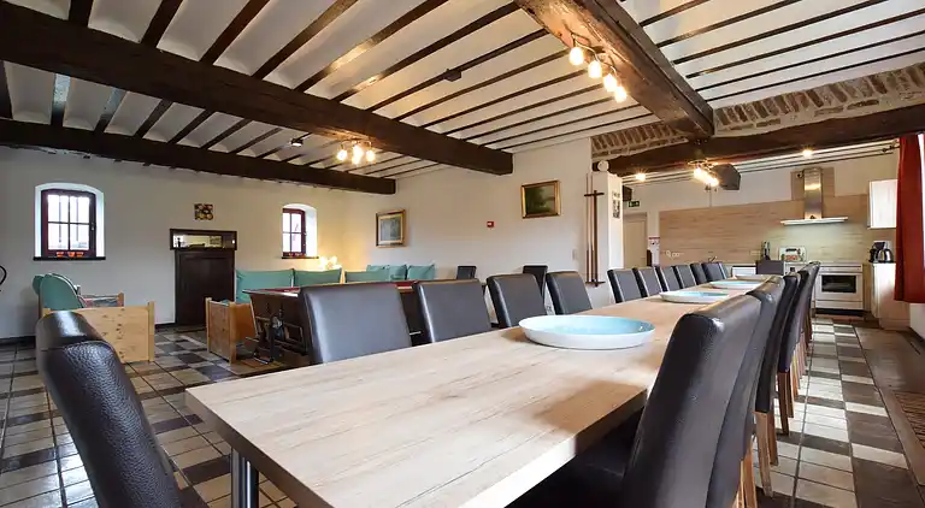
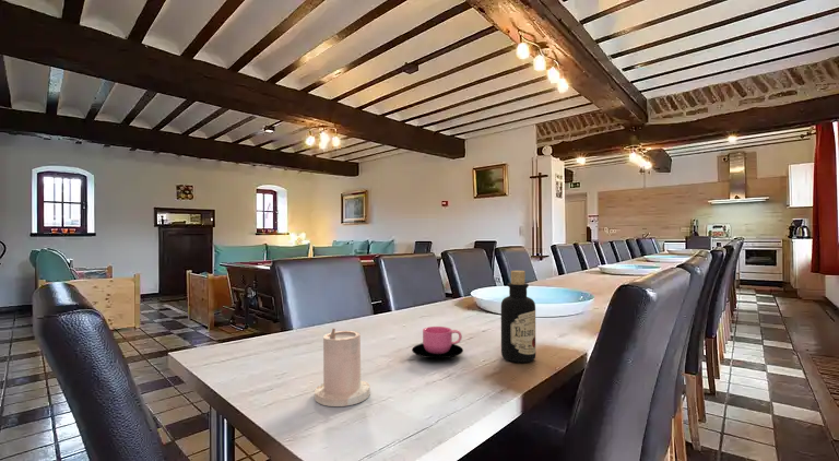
+ cup [411,326,464,359]
+ candle [314,328,371,407]
+ bottle [500,270,536,364]
